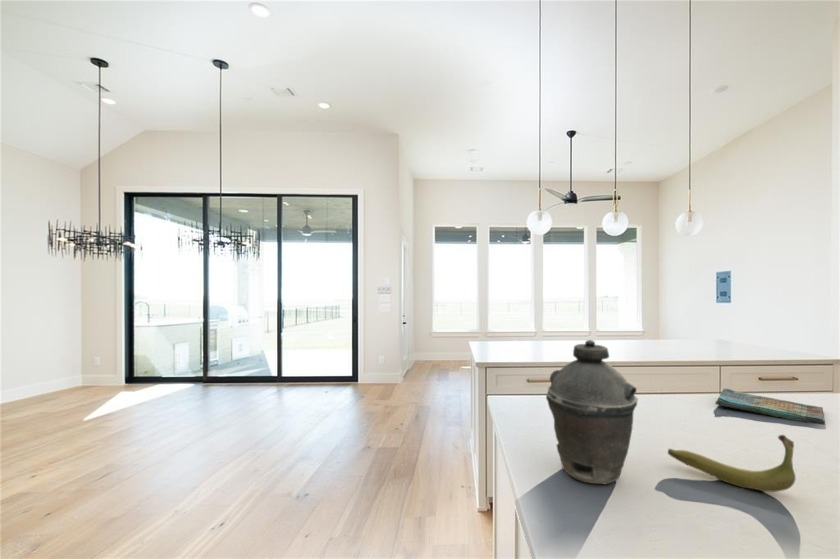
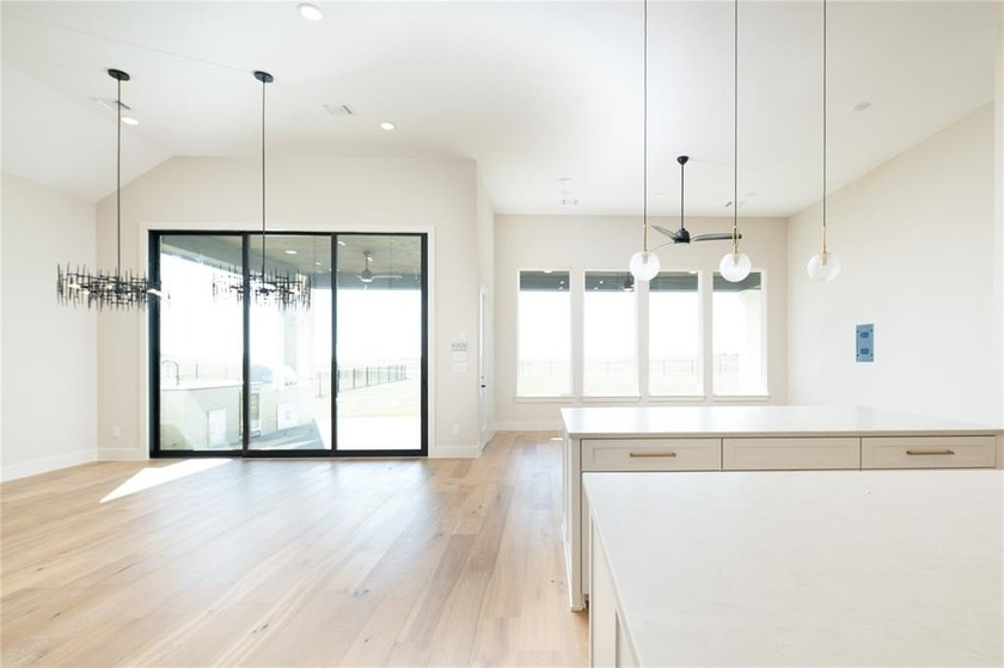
- kettle [545,339,639,486]
- dish towel [714,387,826,426]
- banana [667,434,797,493]
